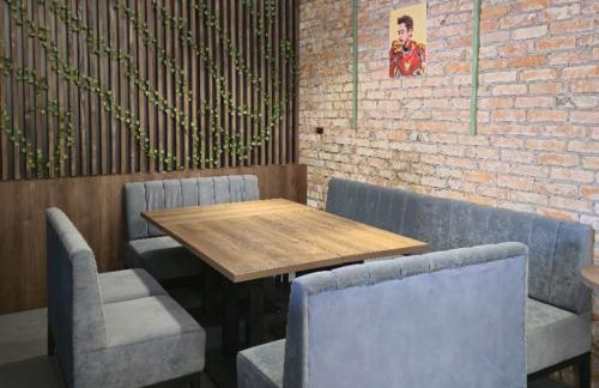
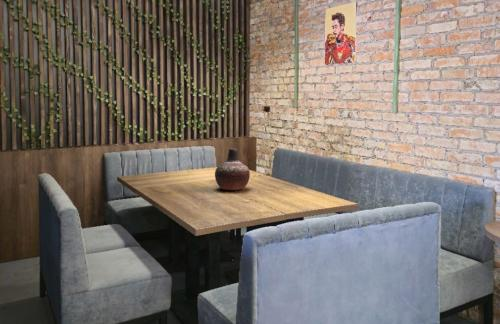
+ vase [214,147,251,191]
